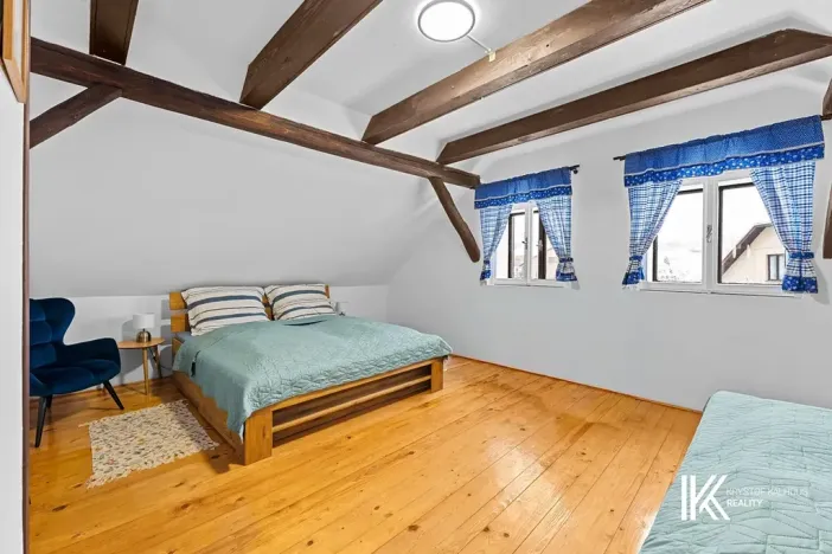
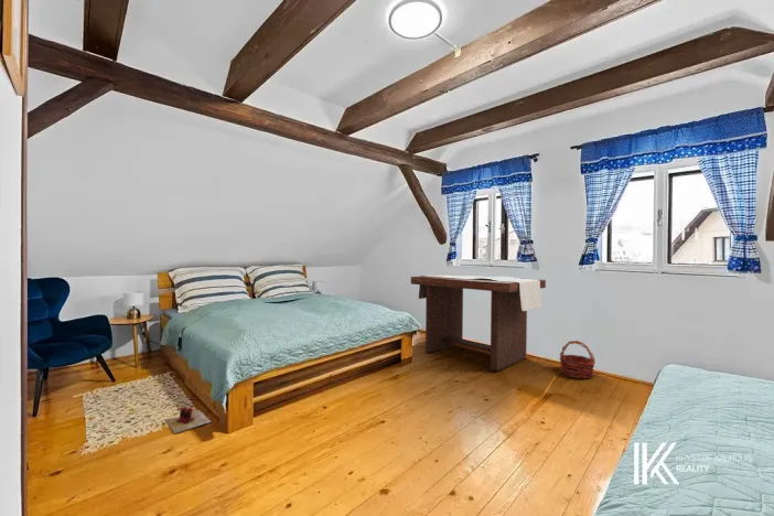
+ bench [410,273,547,372]
+ basket [558,340,596,379]
+ slippers [164,407,212,434]
